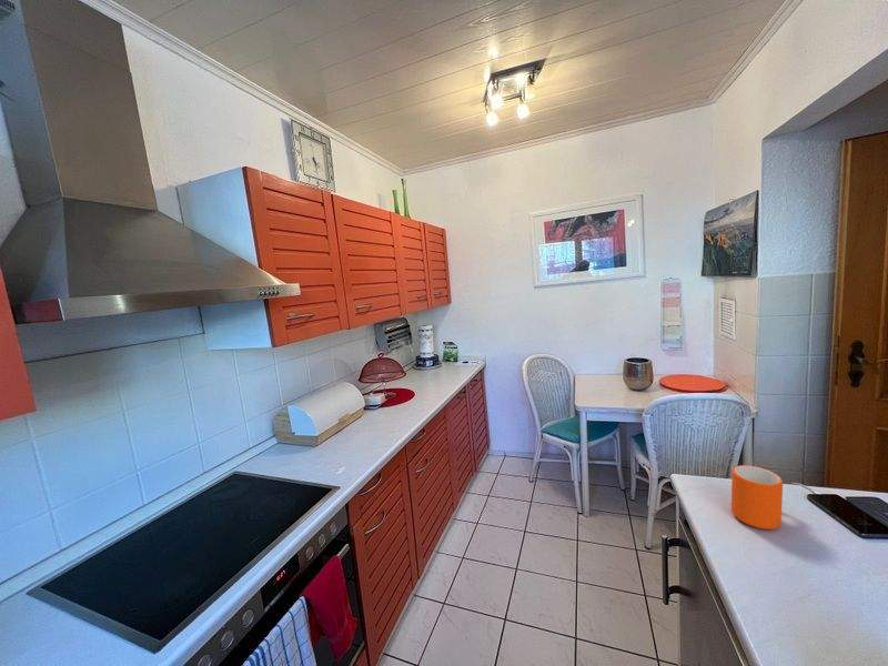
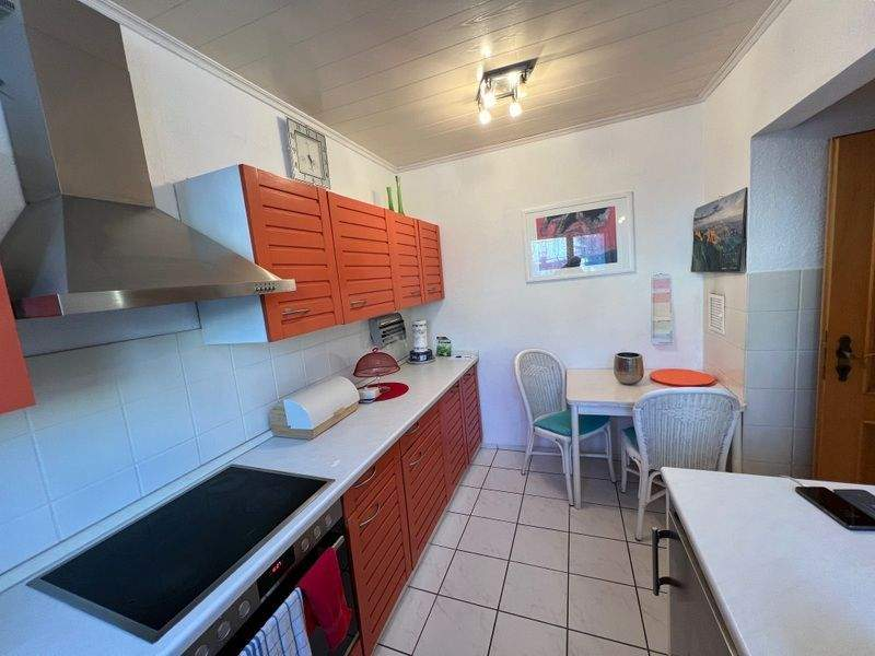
- mug [730,464,784,531]
